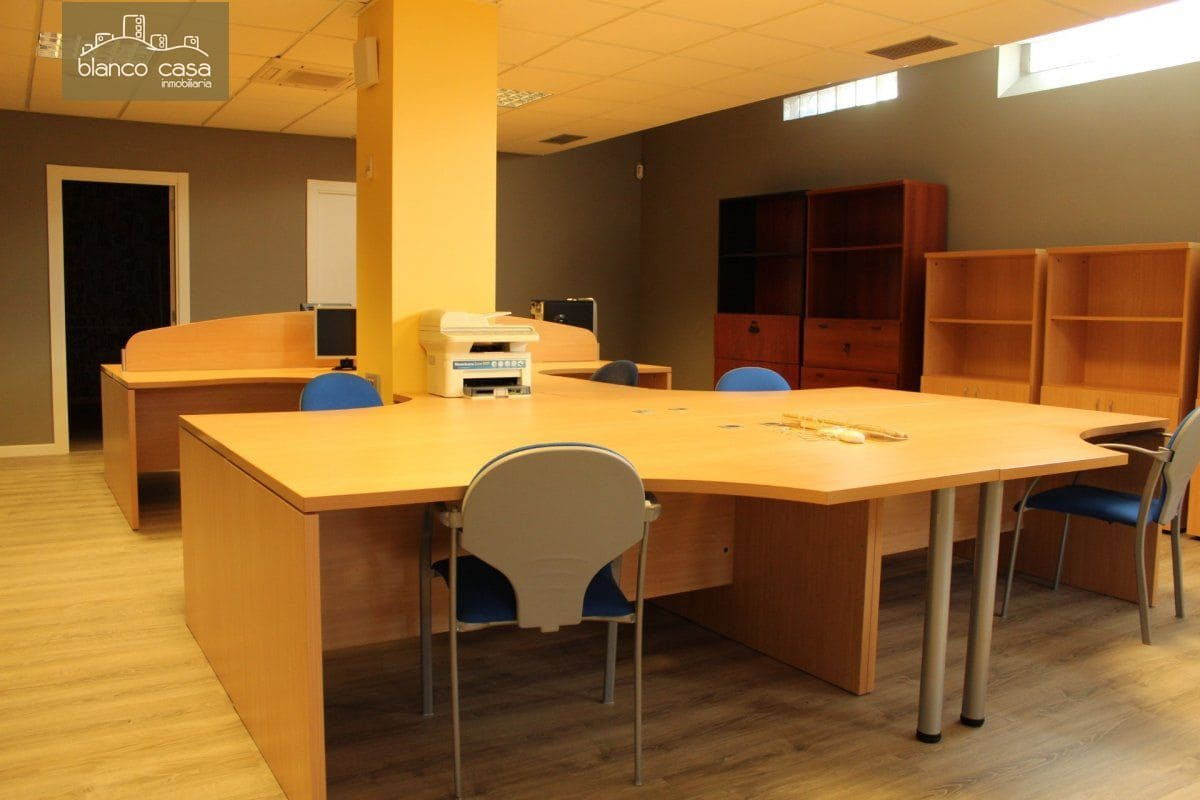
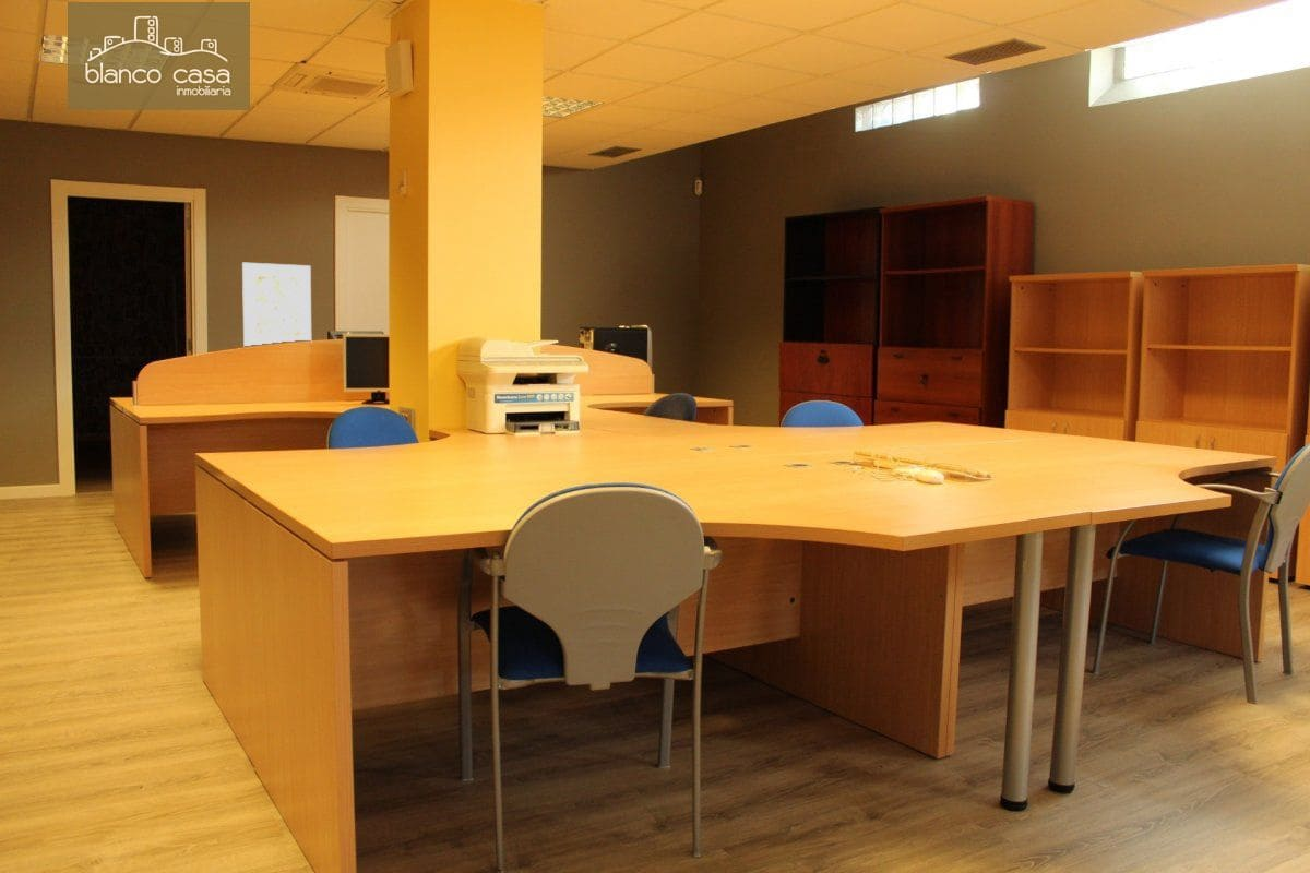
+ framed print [241,262,312,347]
